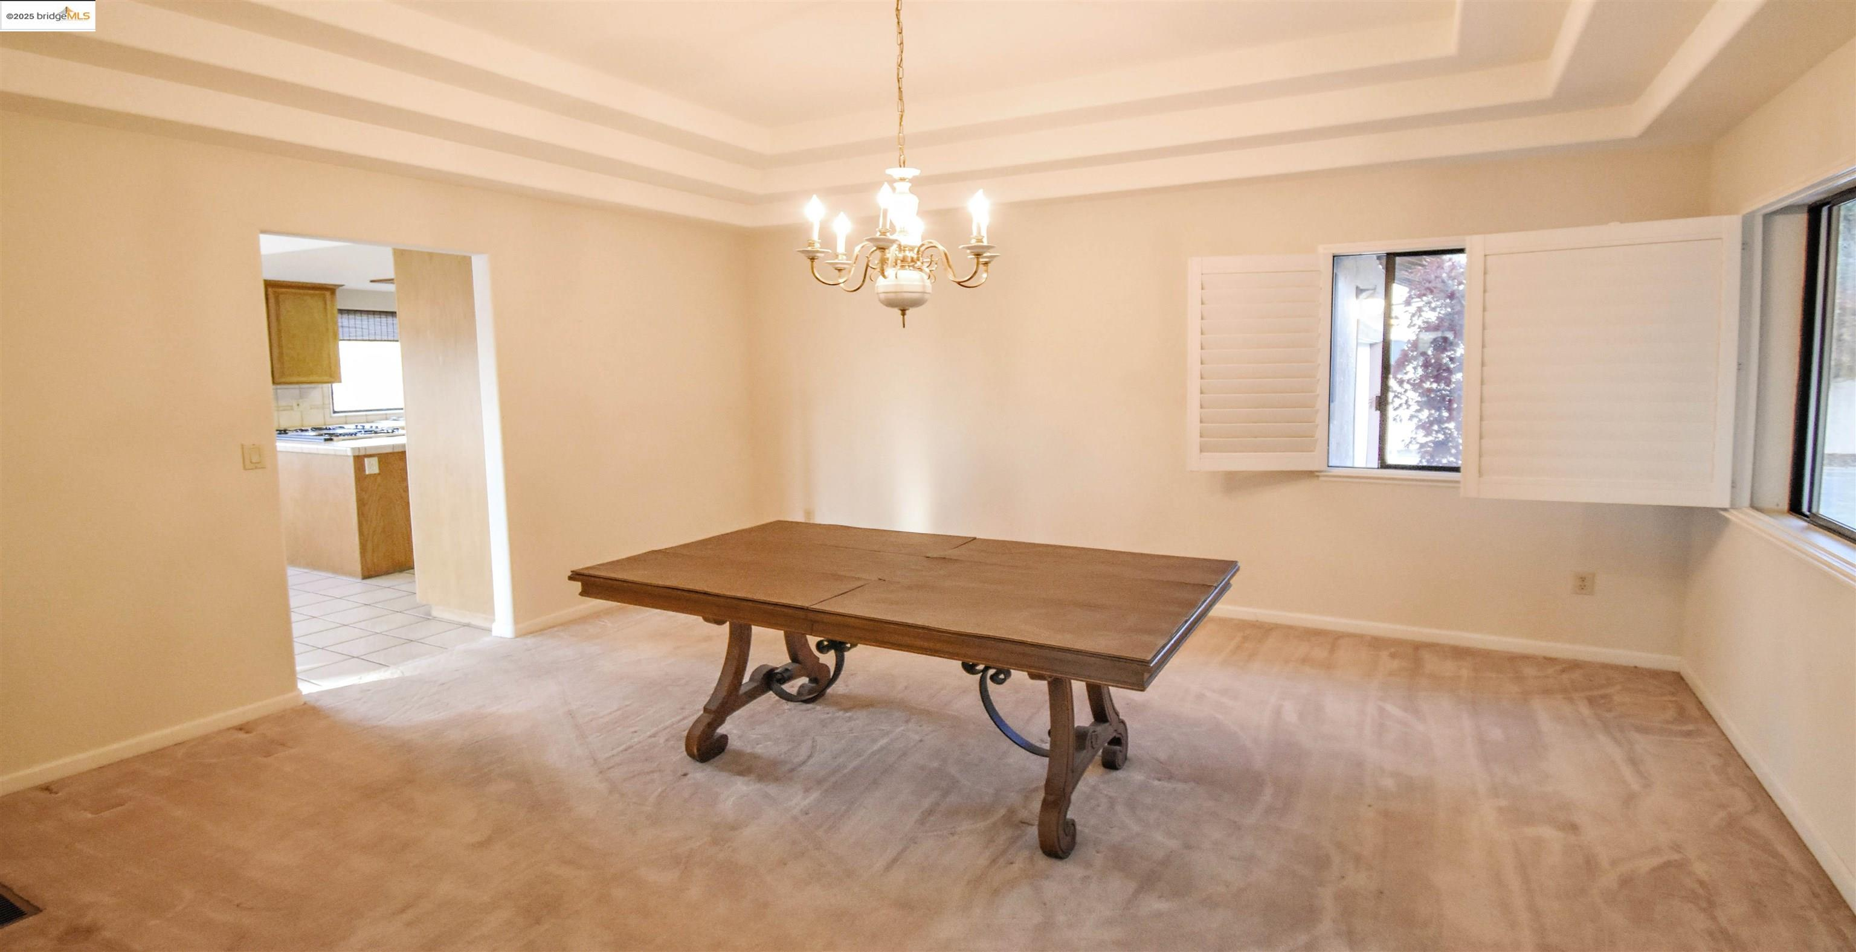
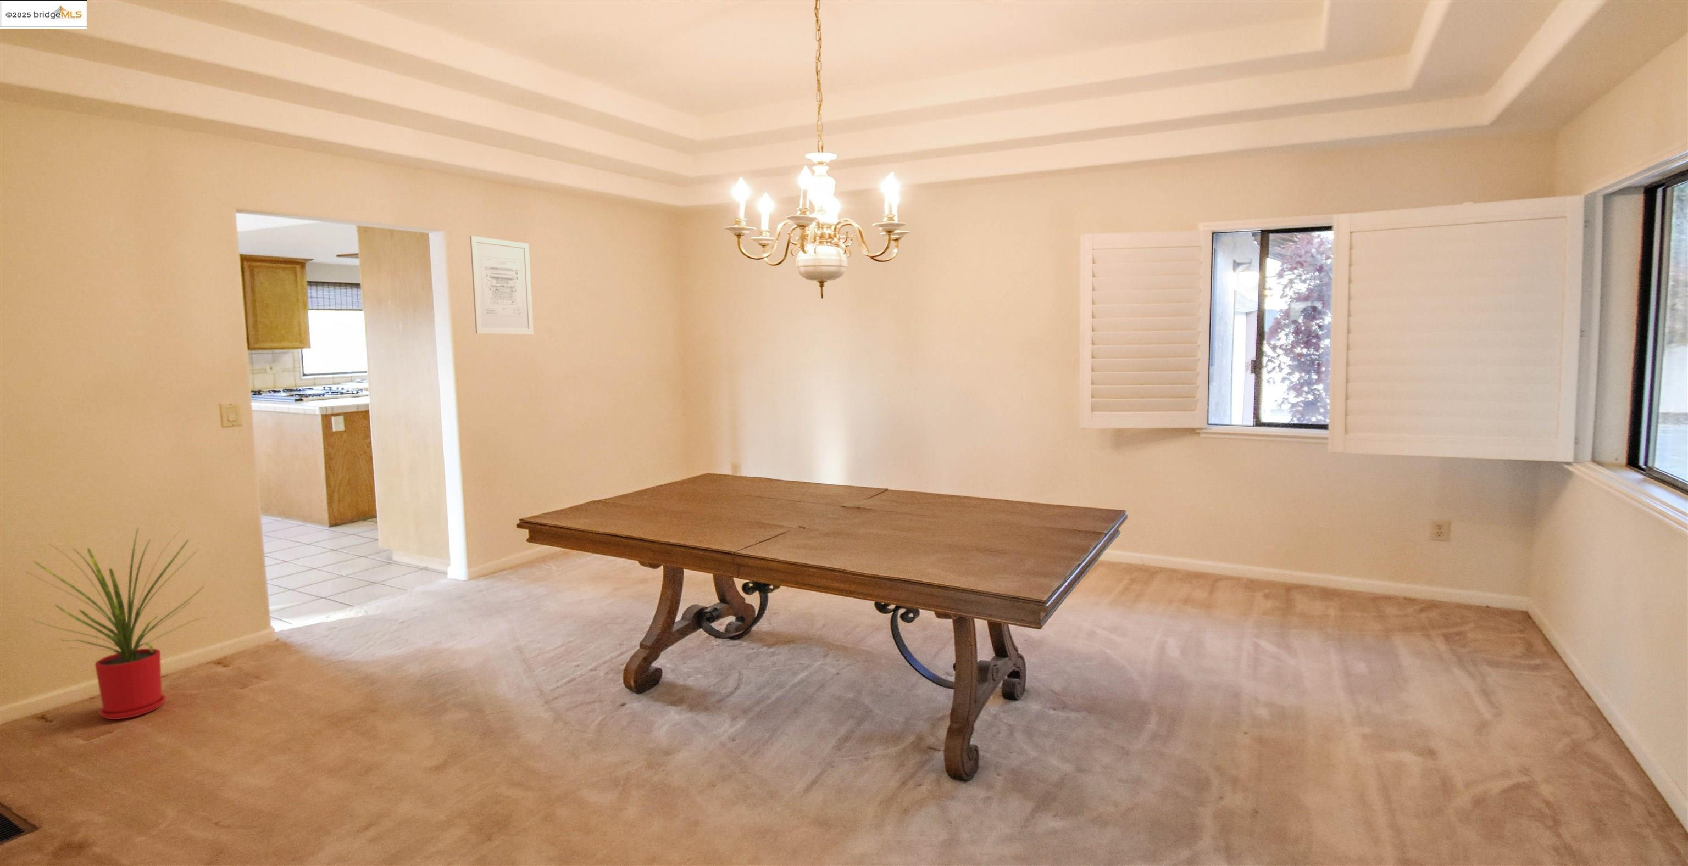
+ wall art [470,235,534,335]
+ house plant [24,526,215,720]
